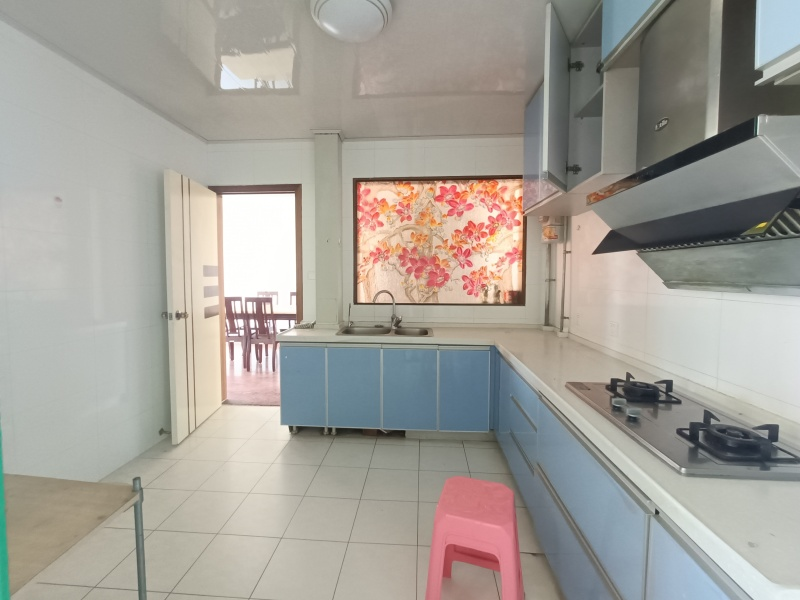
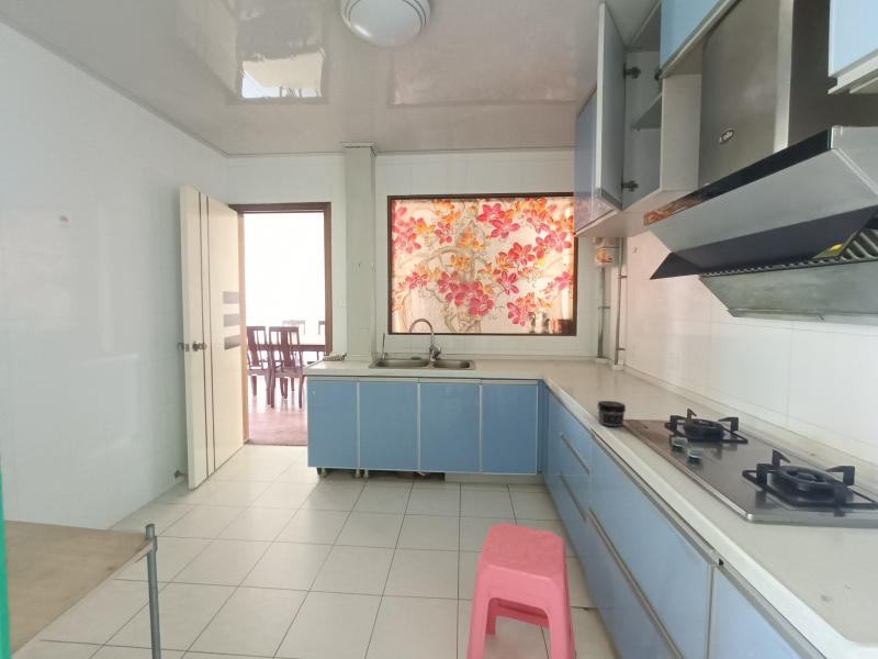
+ jar [596,400,627,427]
